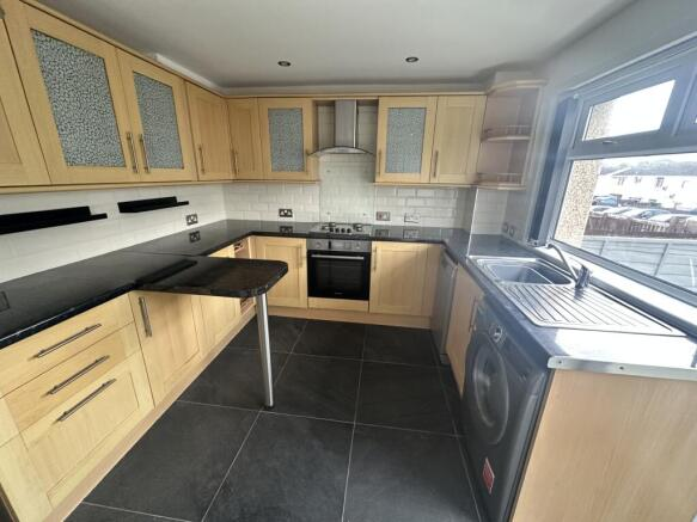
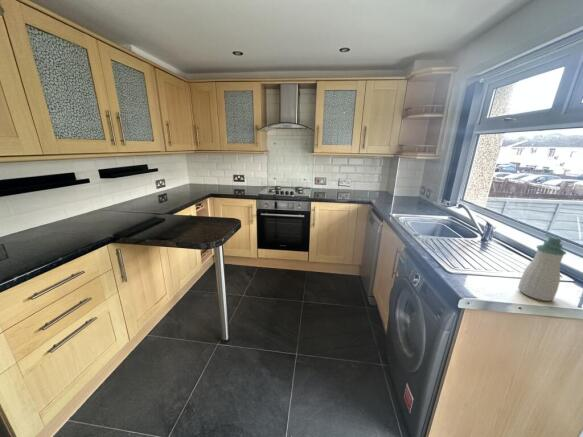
+ soap bottle [517,233,567,302]
